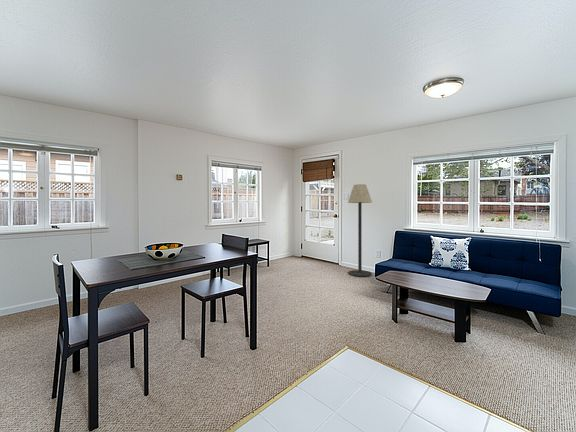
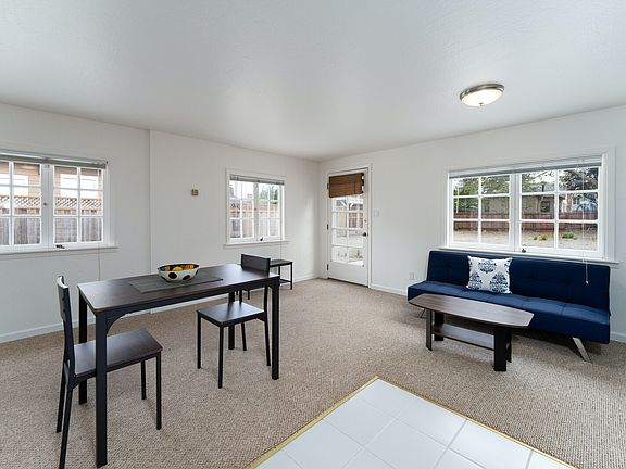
- floor lamp [347,183,373,277]
